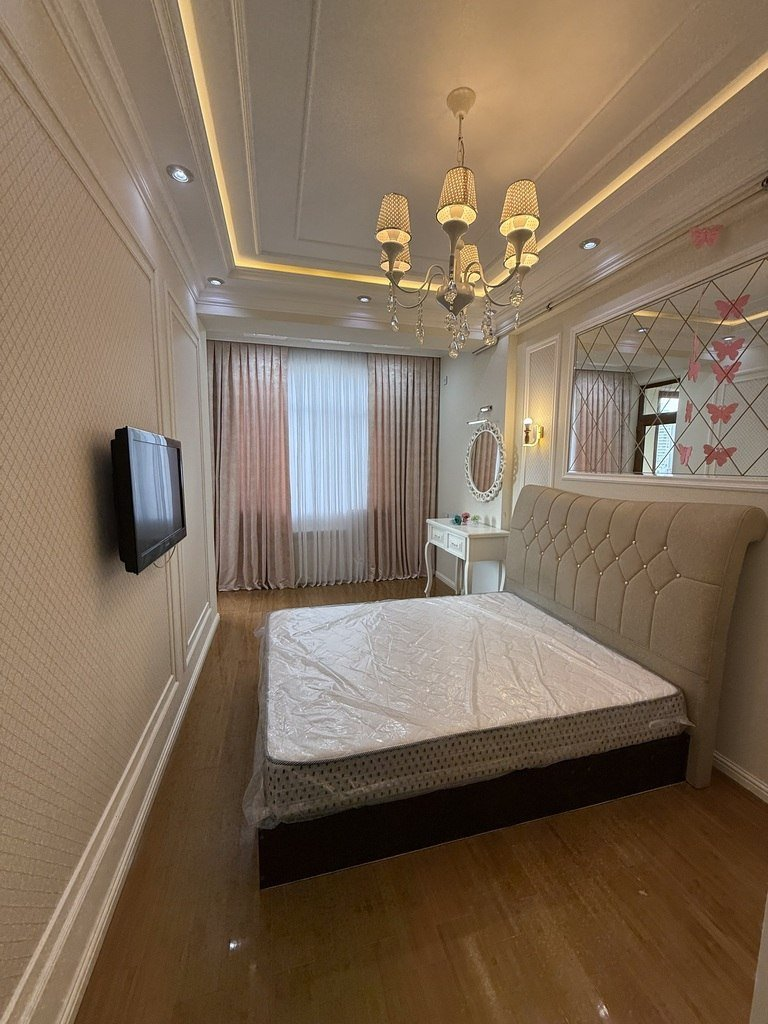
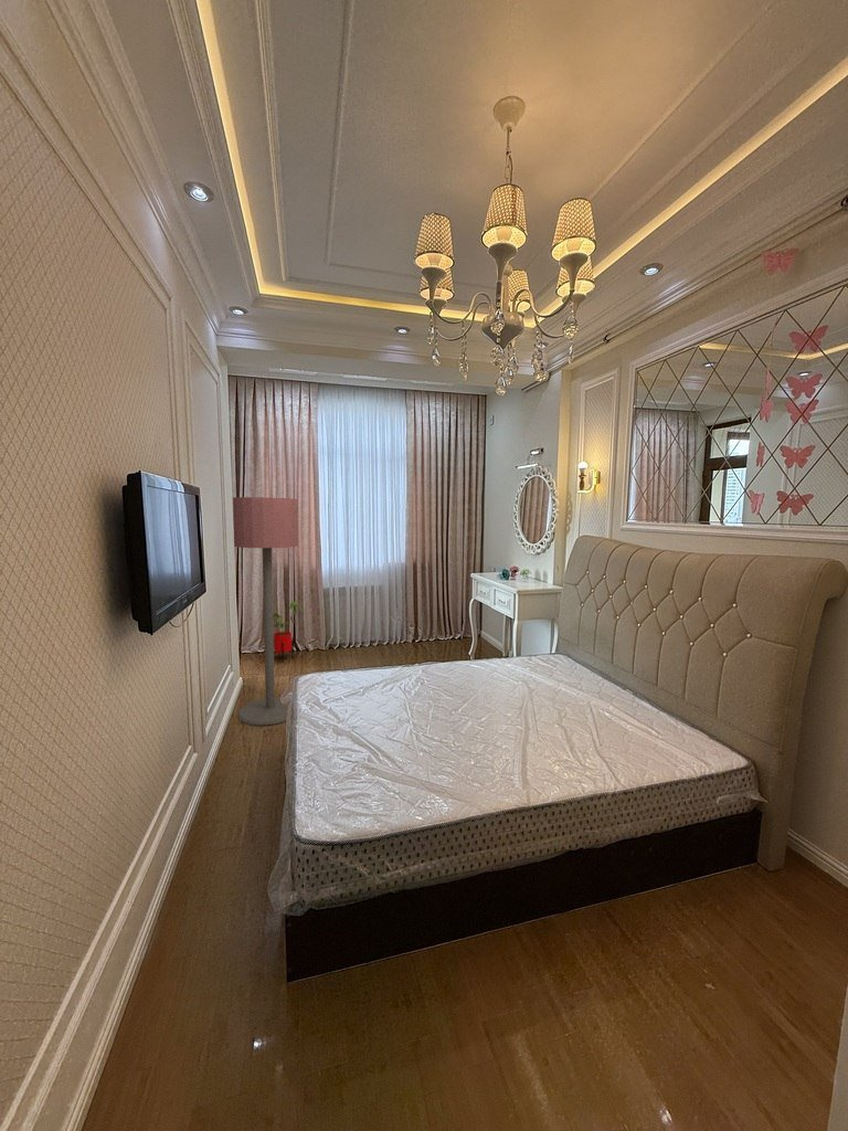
+ floor lamp [232,496,299,727]
+ house plant [273,601,304,663]
